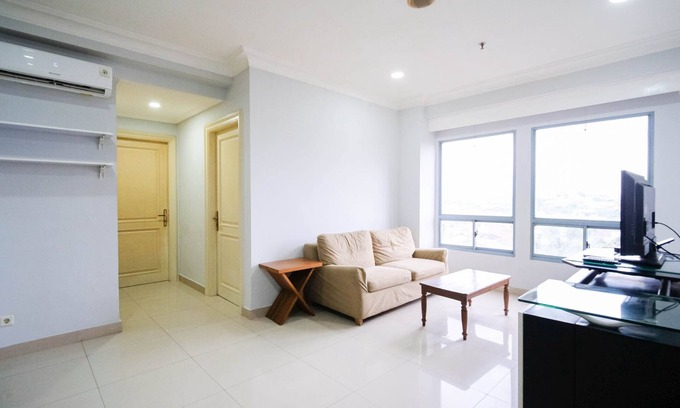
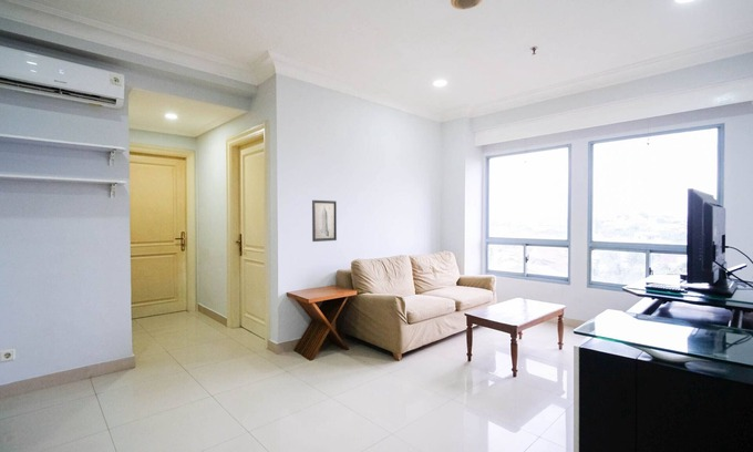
+ wall art [311,199,338,243]
